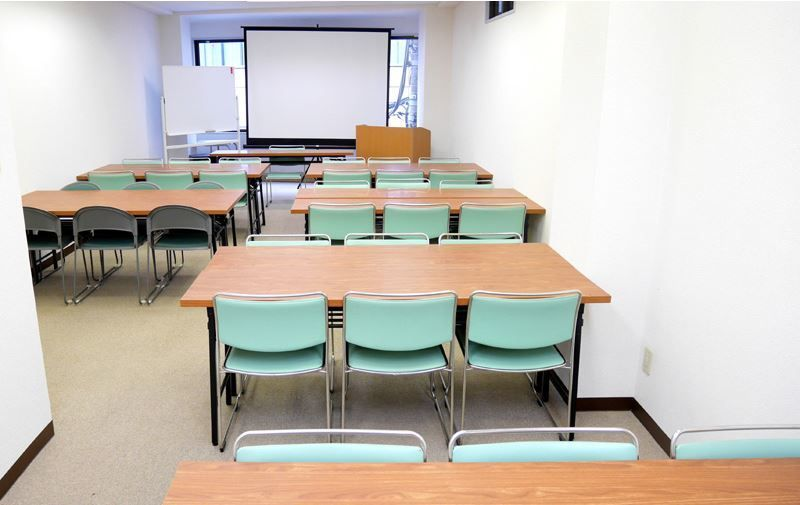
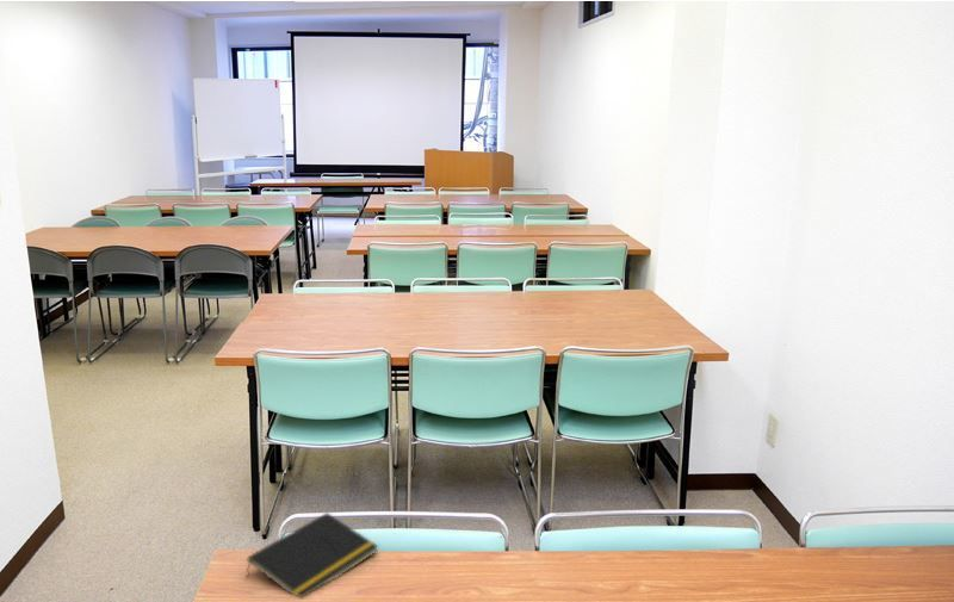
+ notepad [246,511,379,598]
